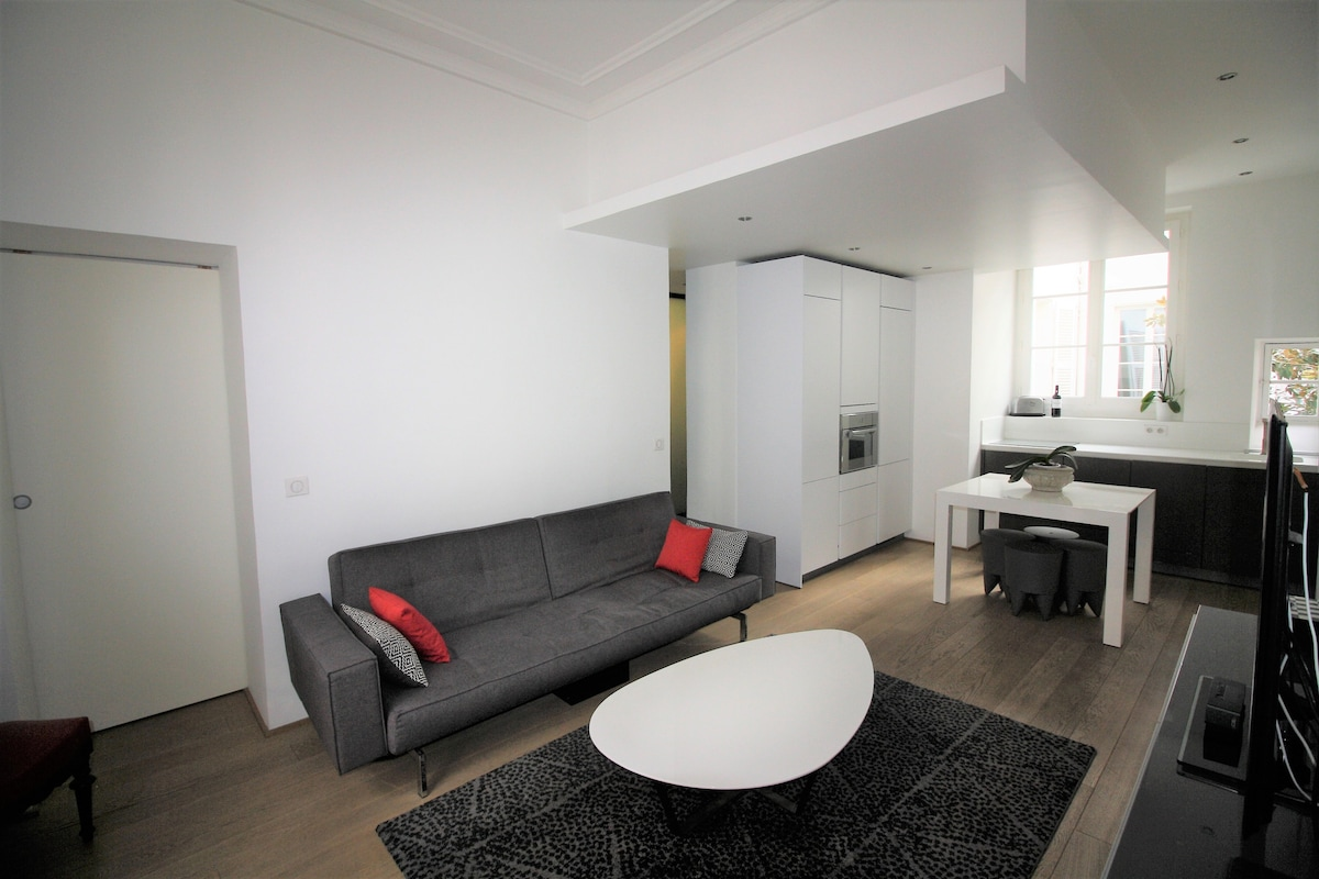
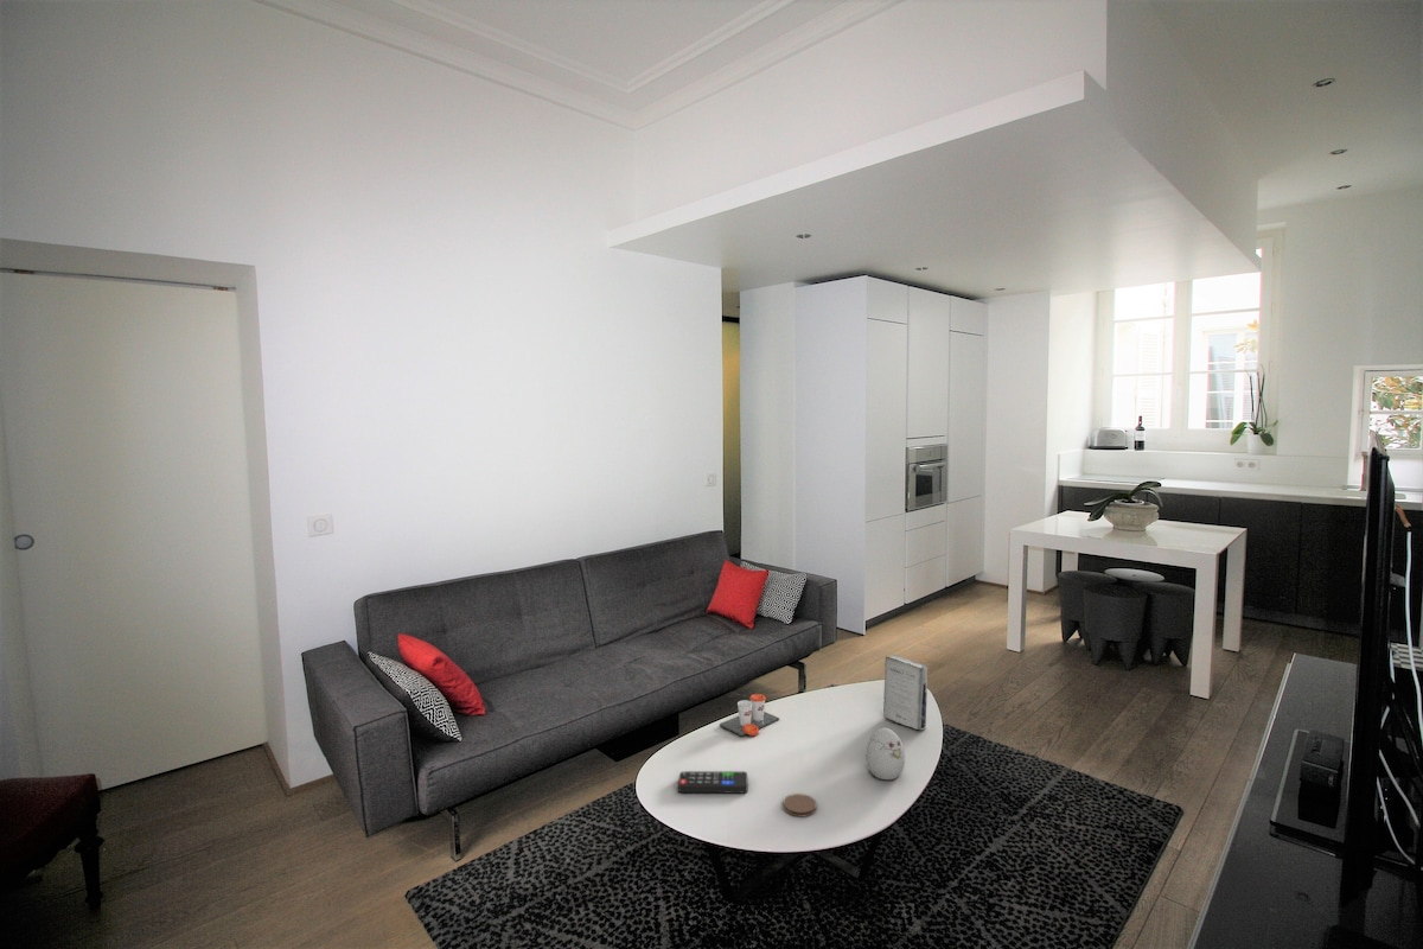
+ decorative egg [864,727,906,781]
+ cup [719,693,780,738]
+ remote control [677,770,749,794]
+ book [882,652,929,731]
+ coaster [781,792,818,819]
